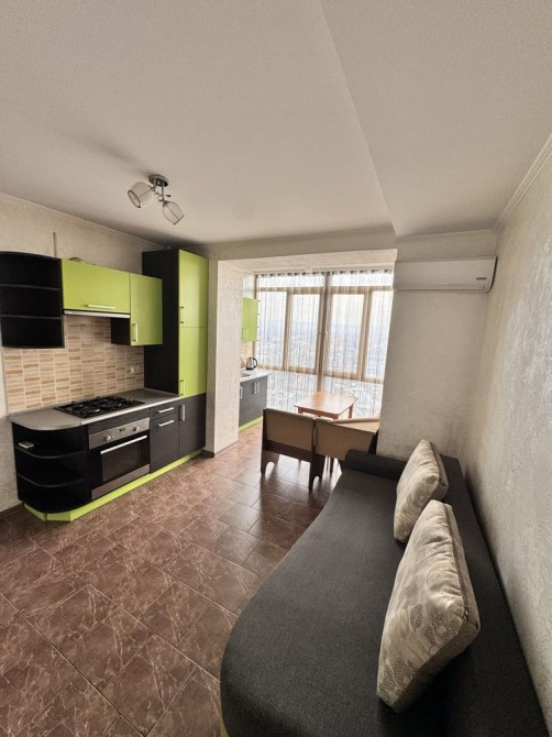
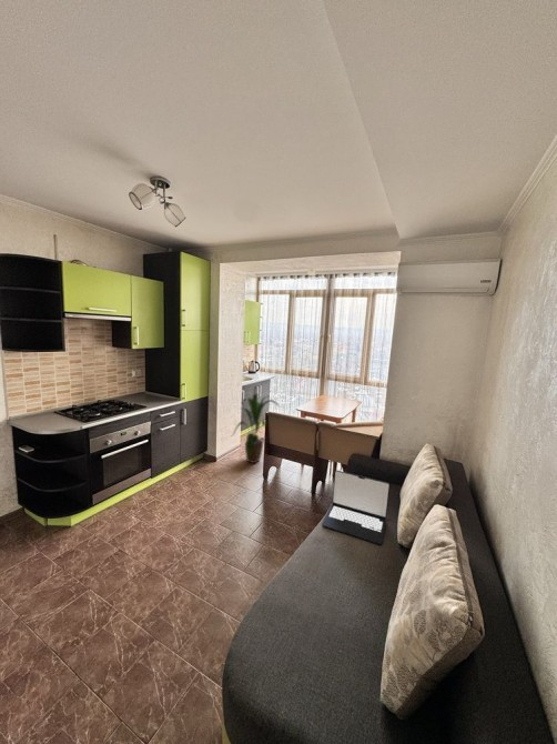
+ laptop [321,469,392,545]
+ house plant [231,393,281,464]
